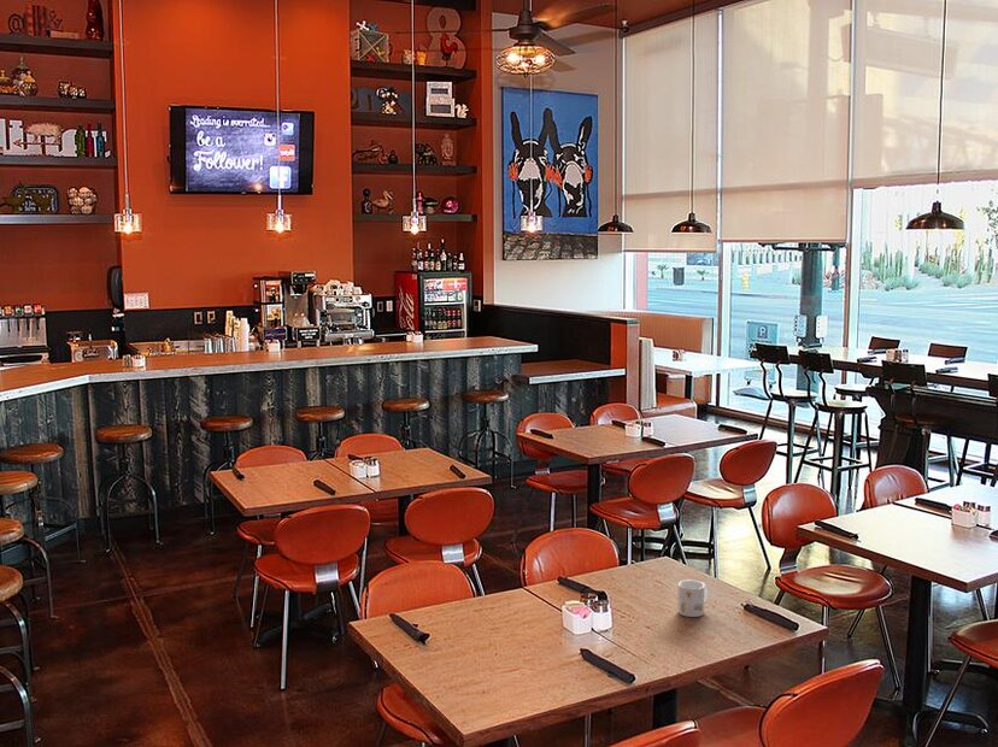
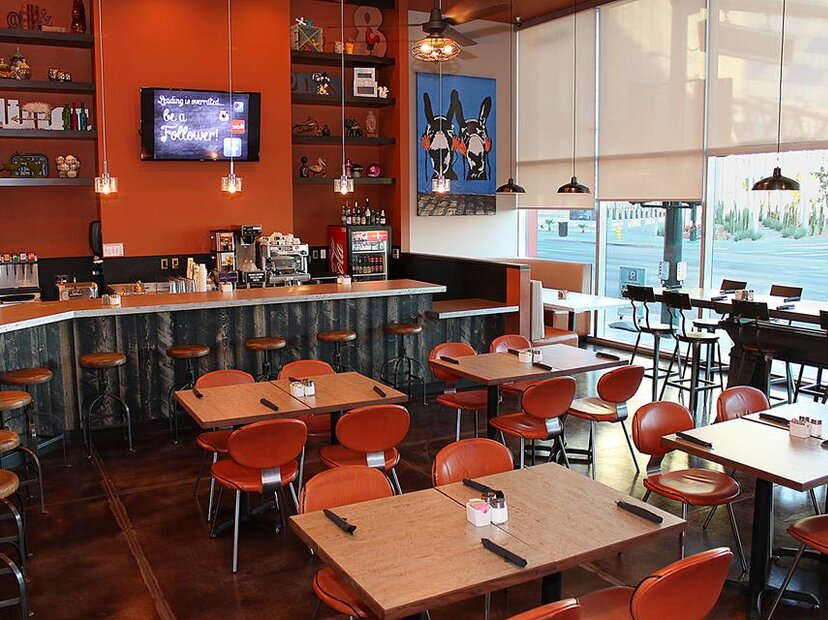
- mug [676,580,710,618]
